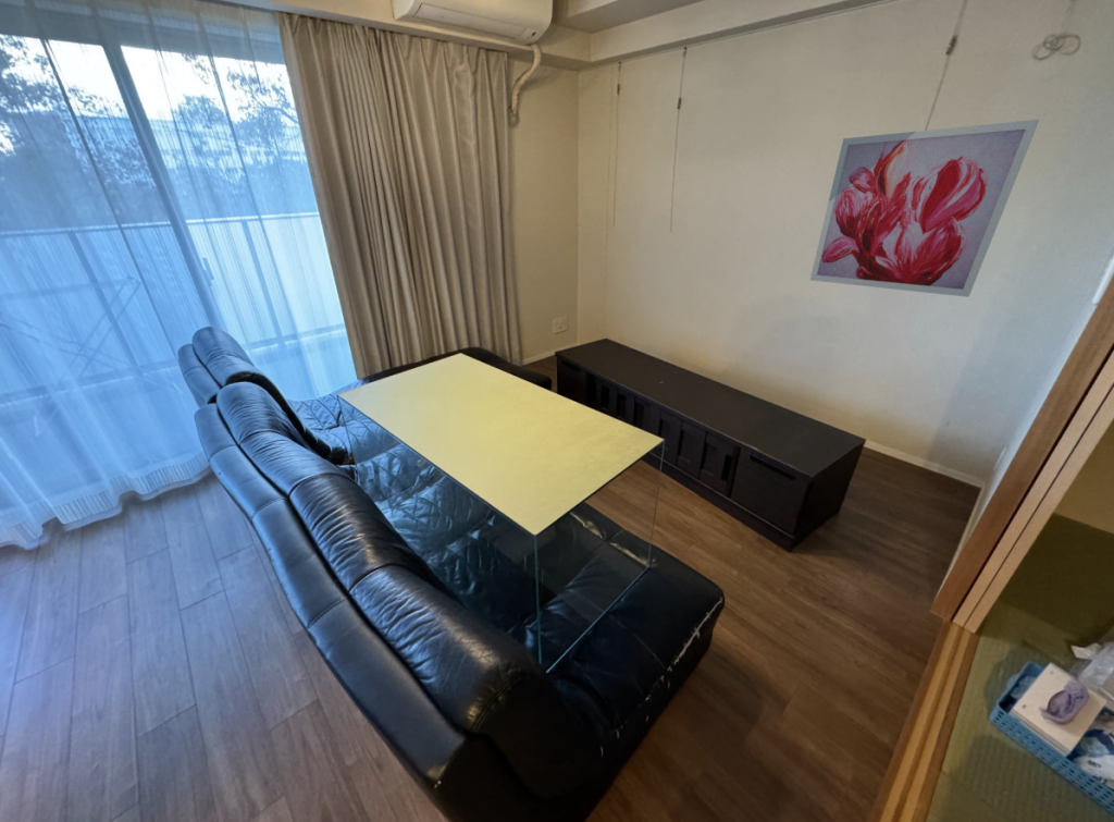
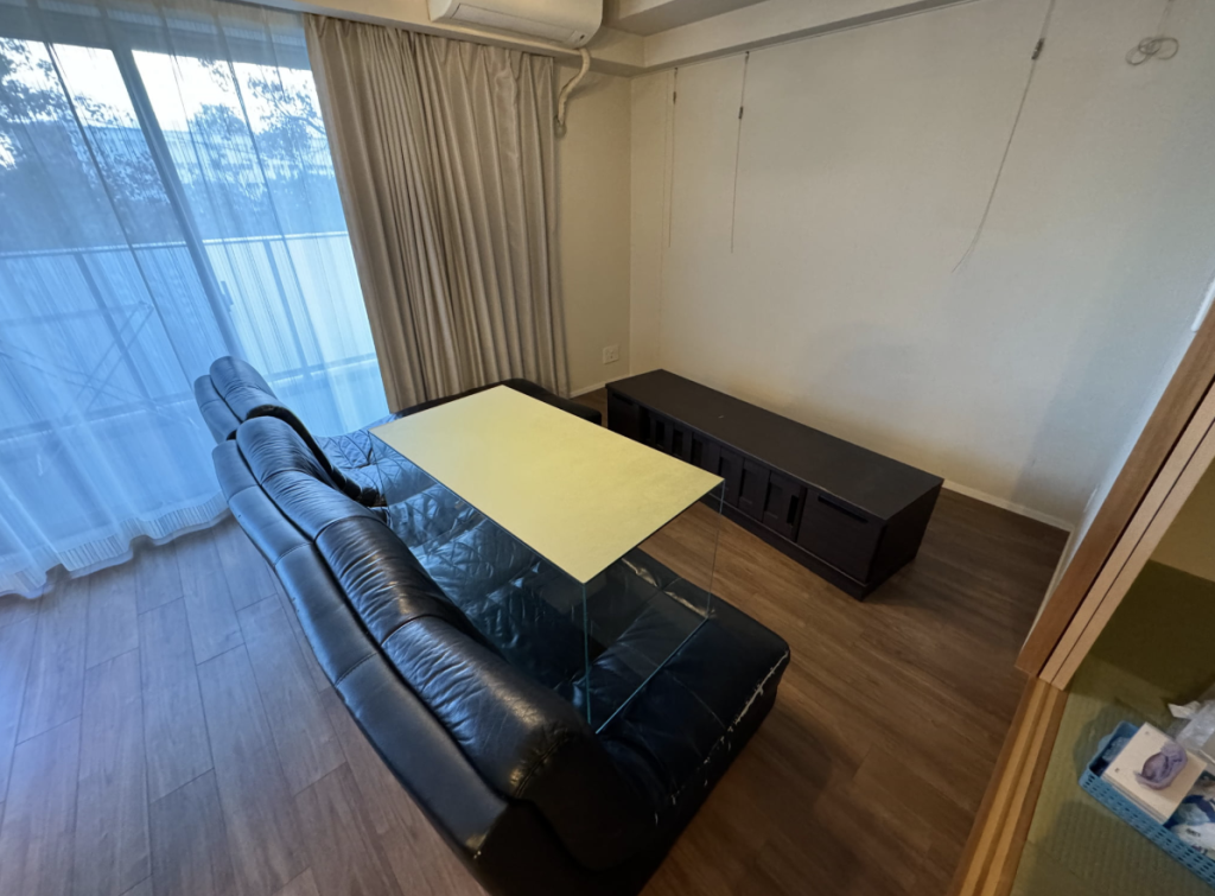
- wall art [809,118,1041,298]
